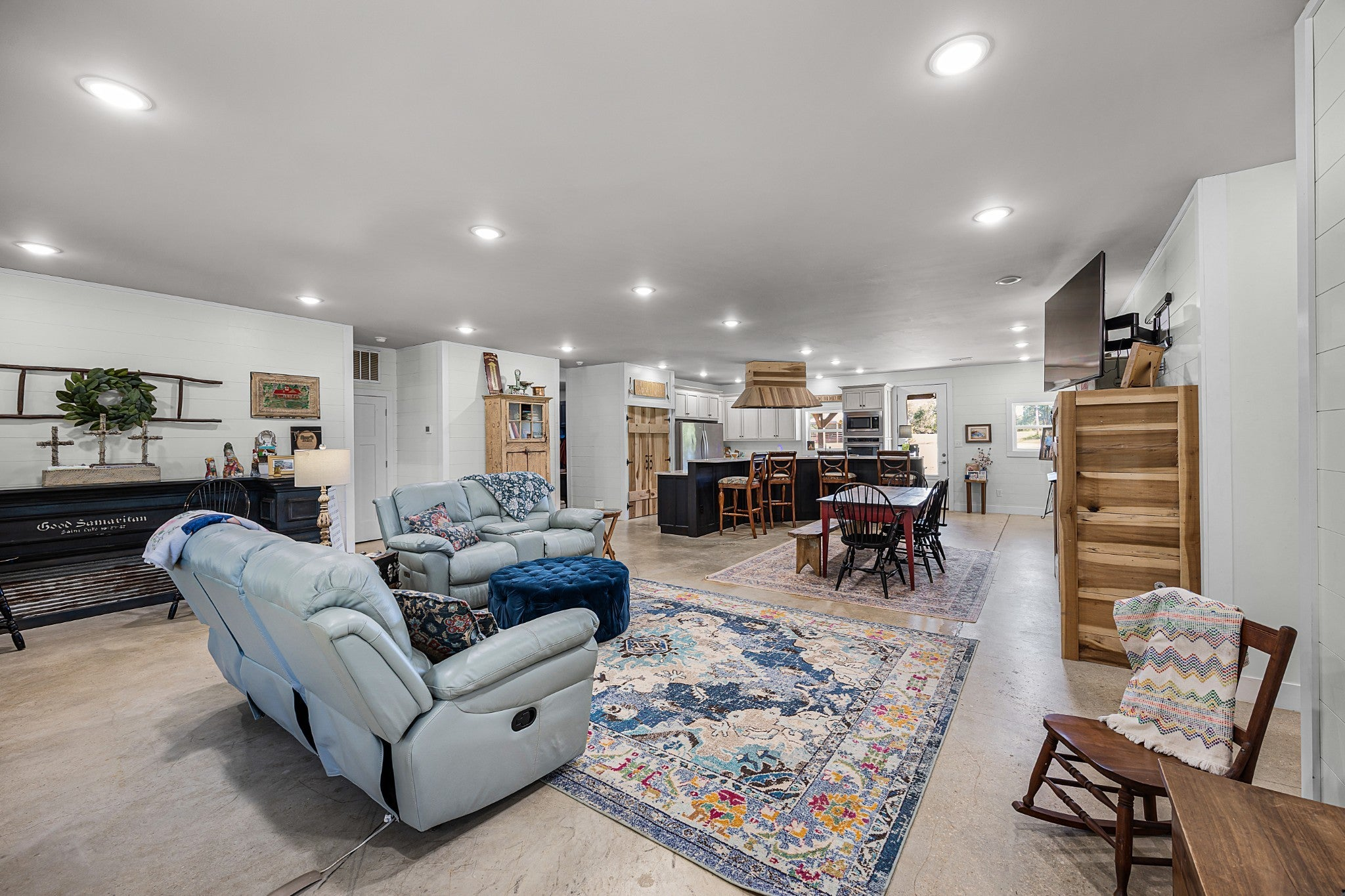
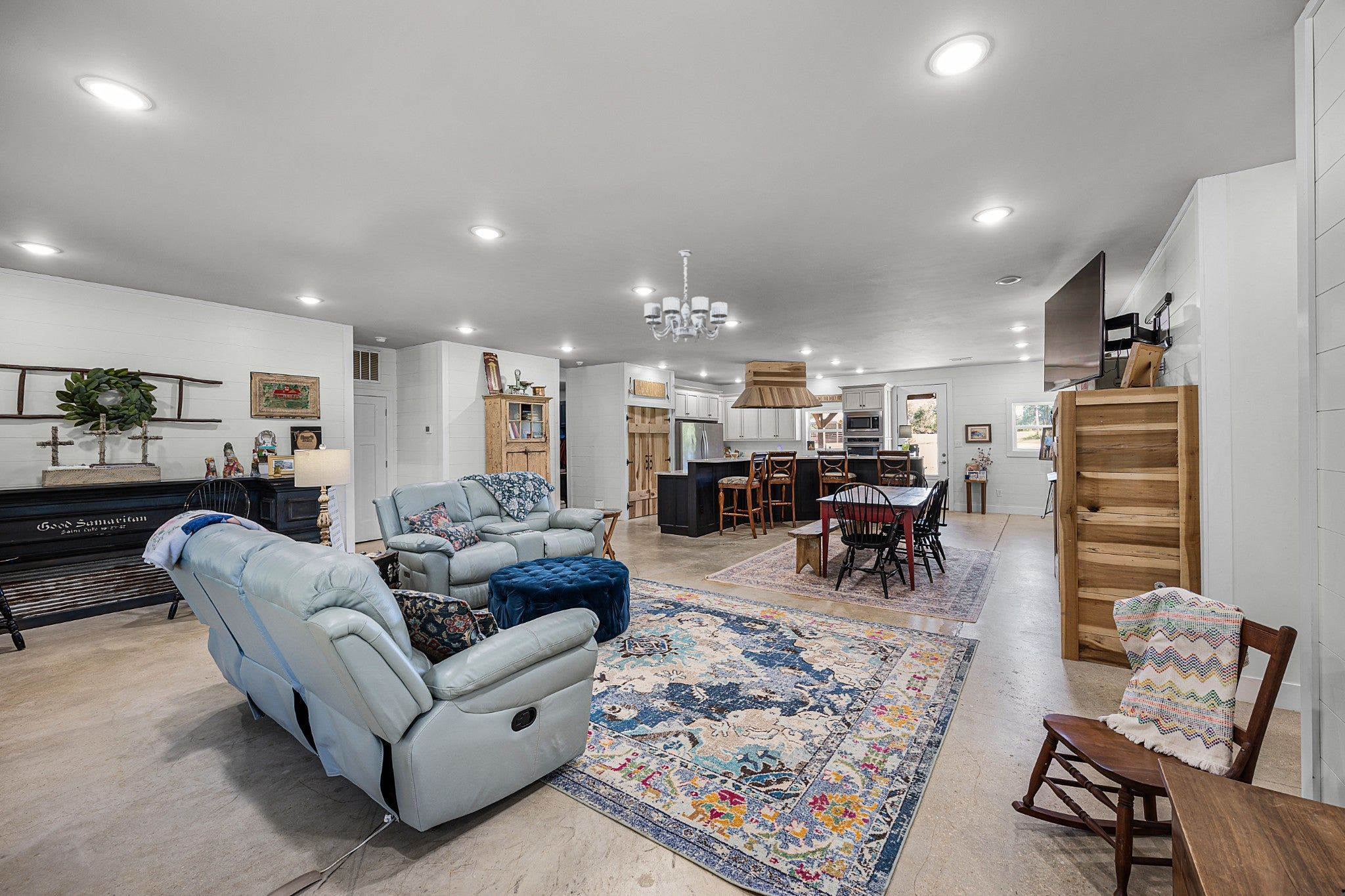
+ chandelier [644,249,728,343]
